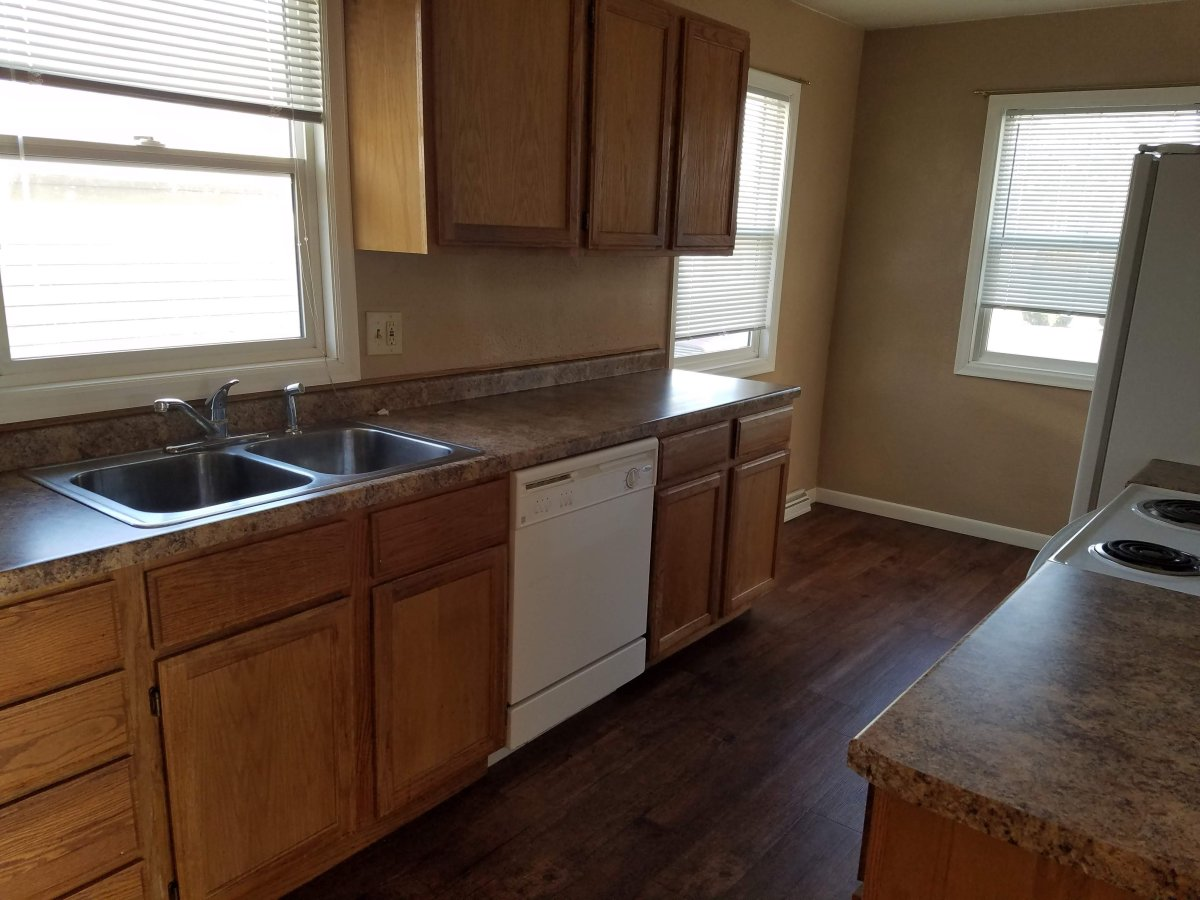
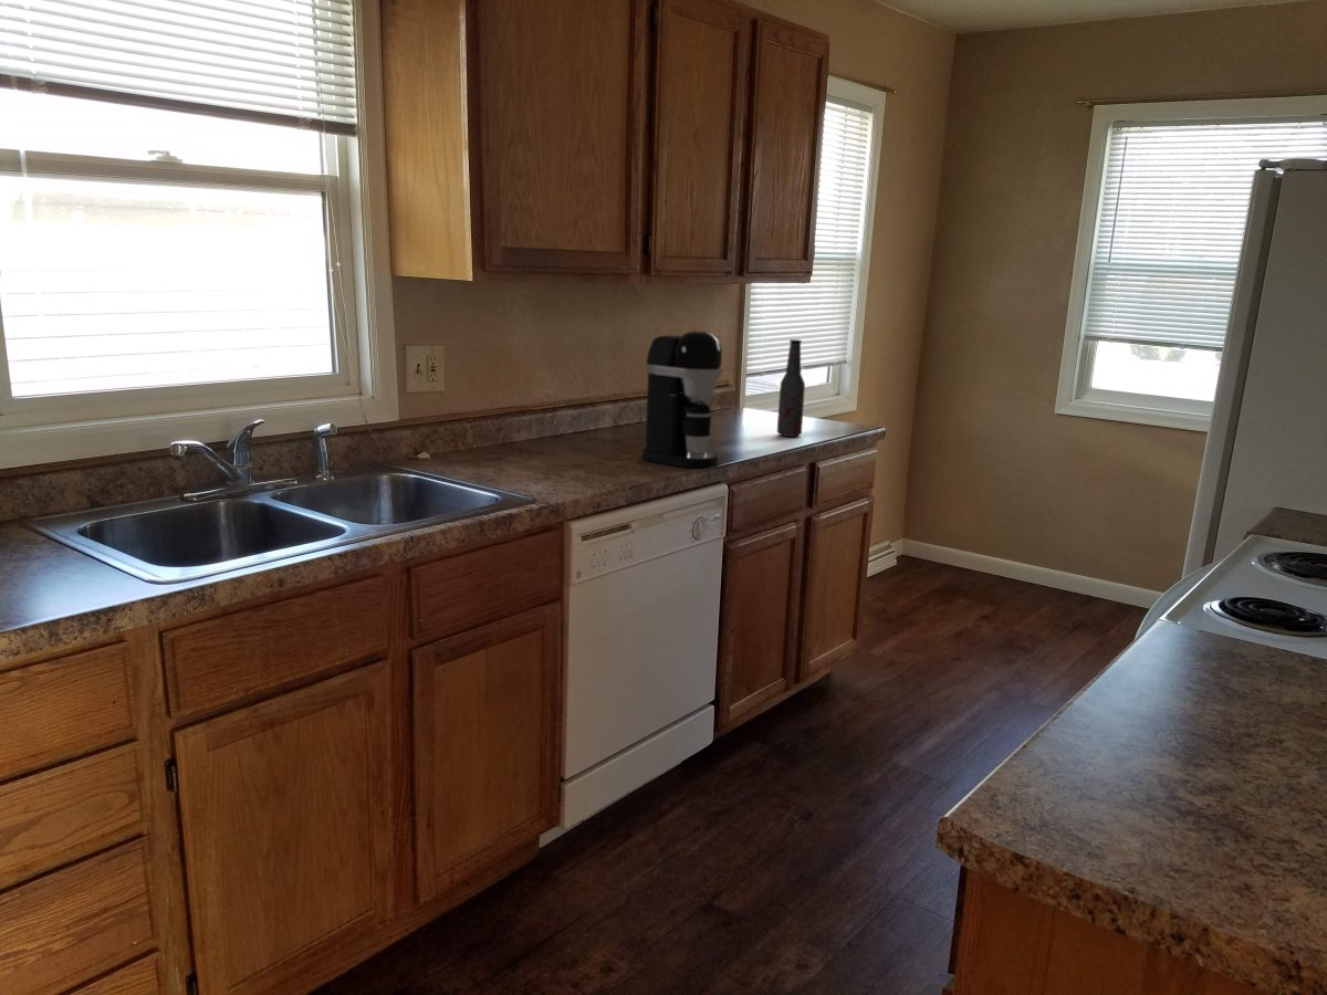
+ bottle [776,338,806,438]
+ coffee maker [640,329,723,469]
